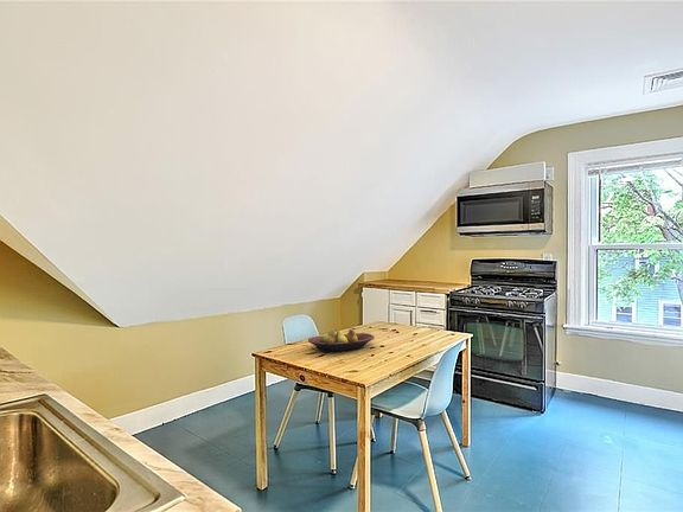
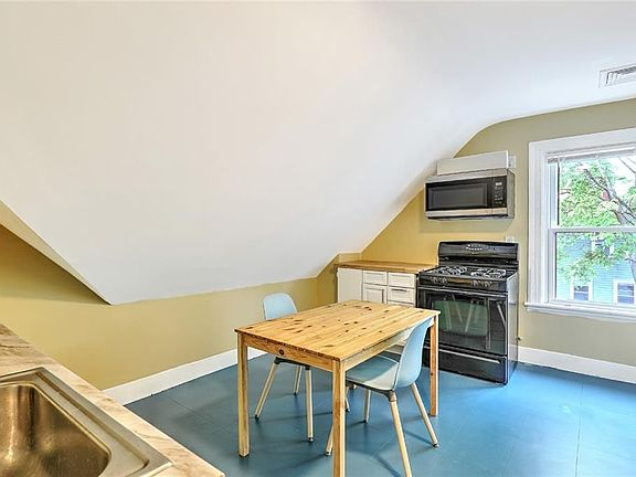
- fruit bowl [307,328,376,353]
